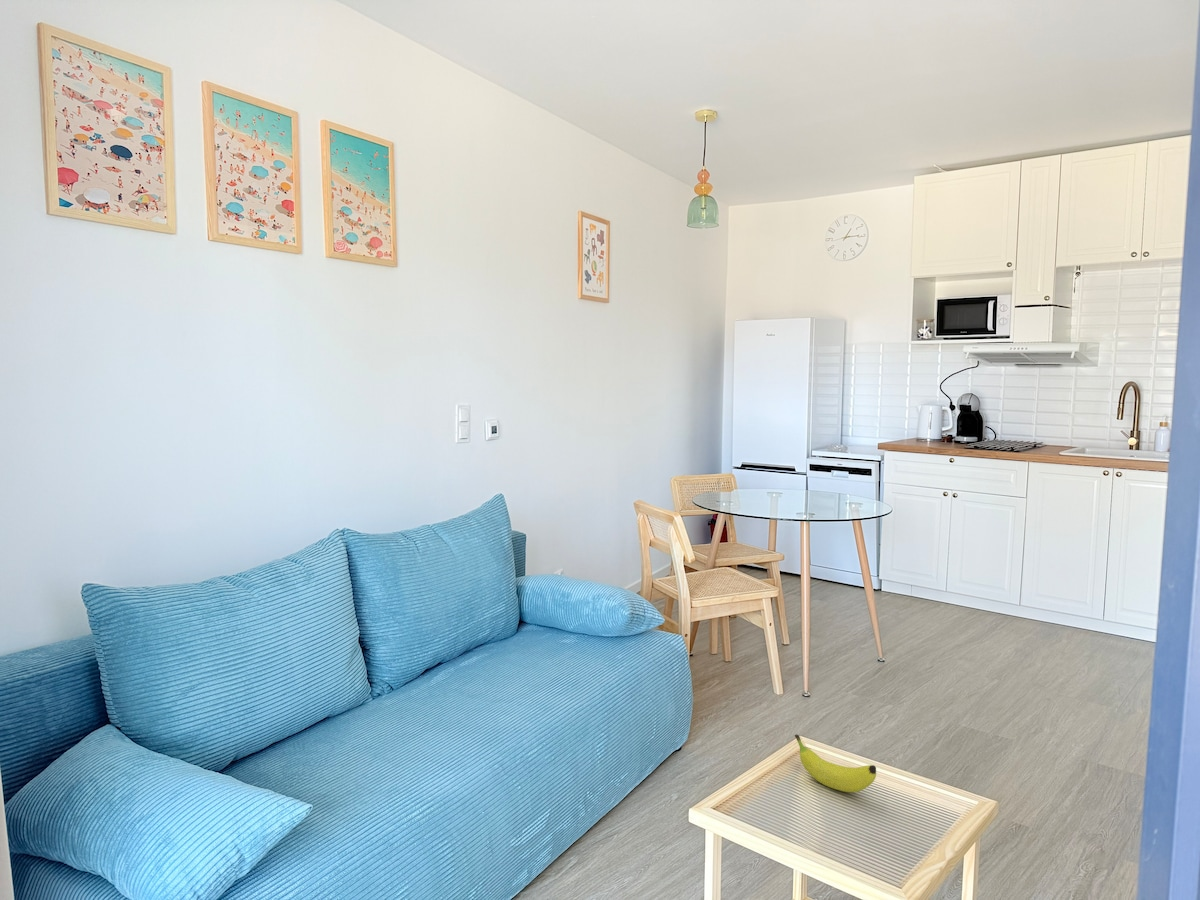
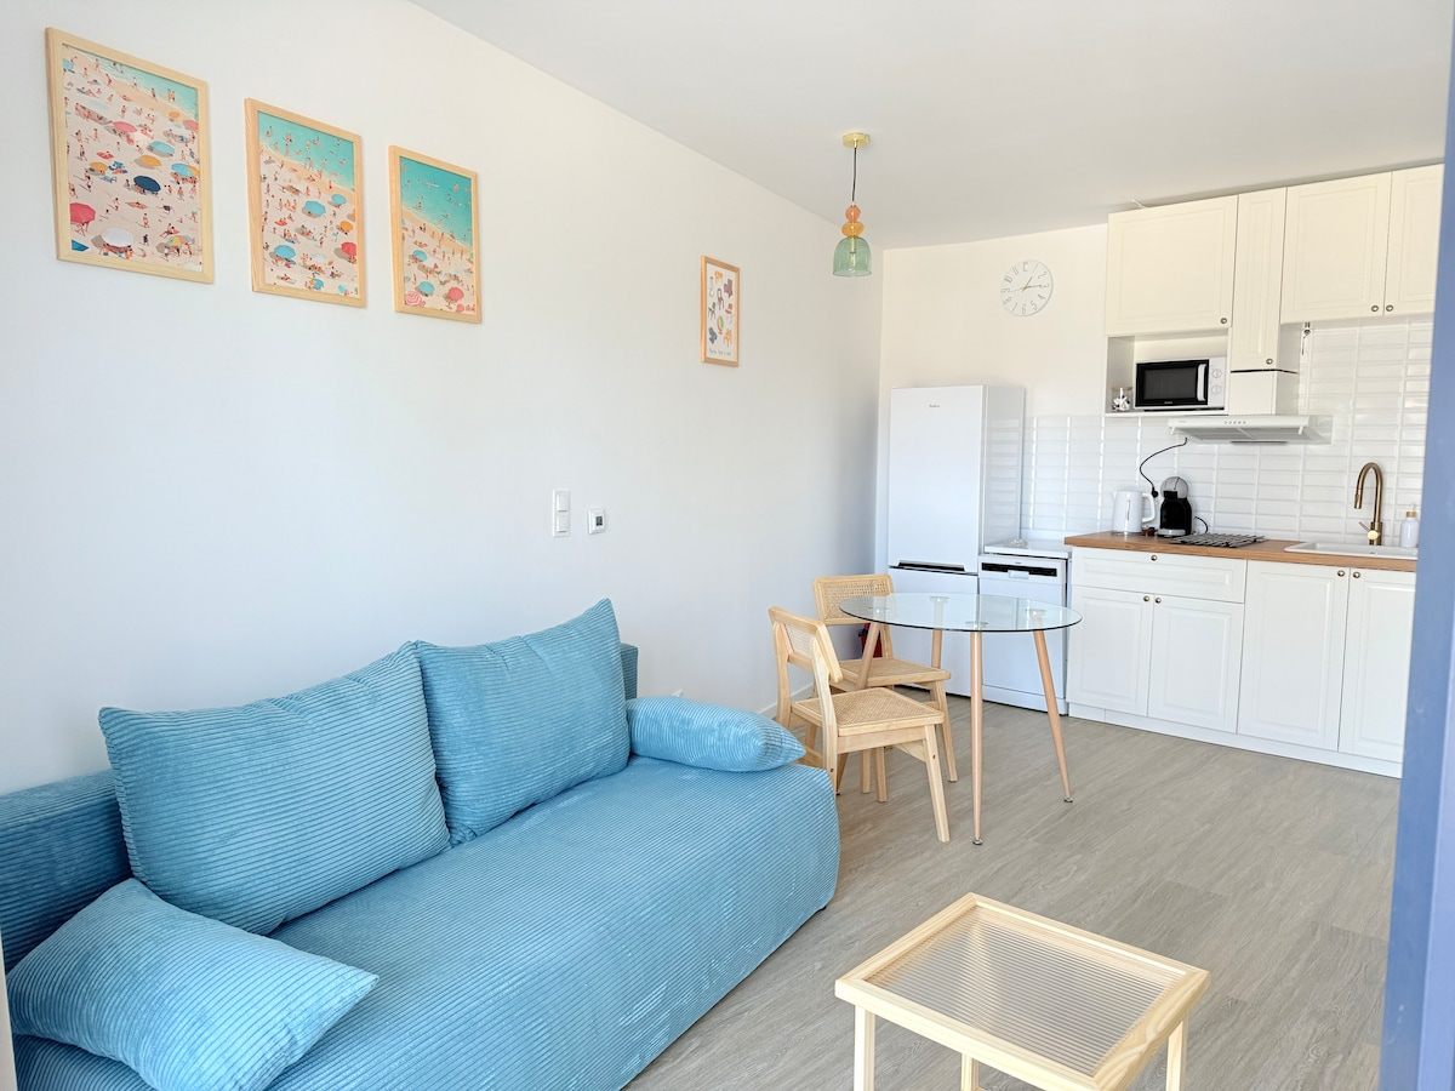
- fruit [794,734,877,793]
